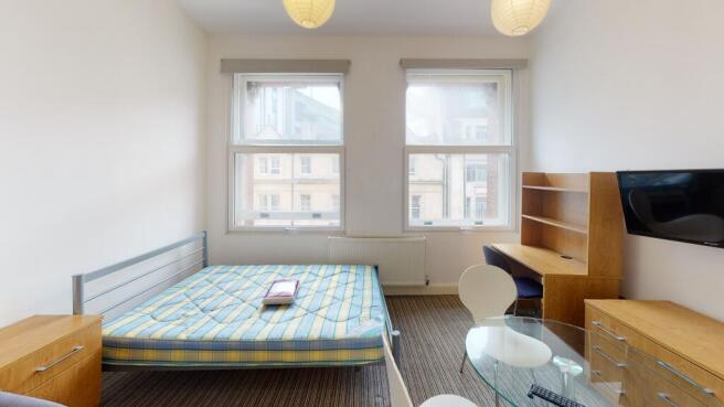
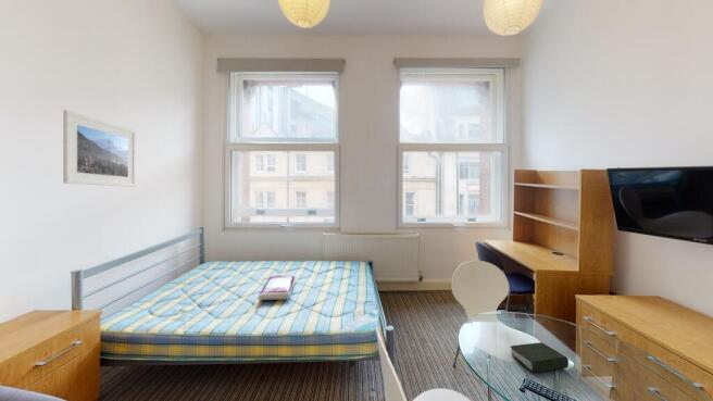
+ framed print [62,109,137,188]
+ book [510,341,570,374]
